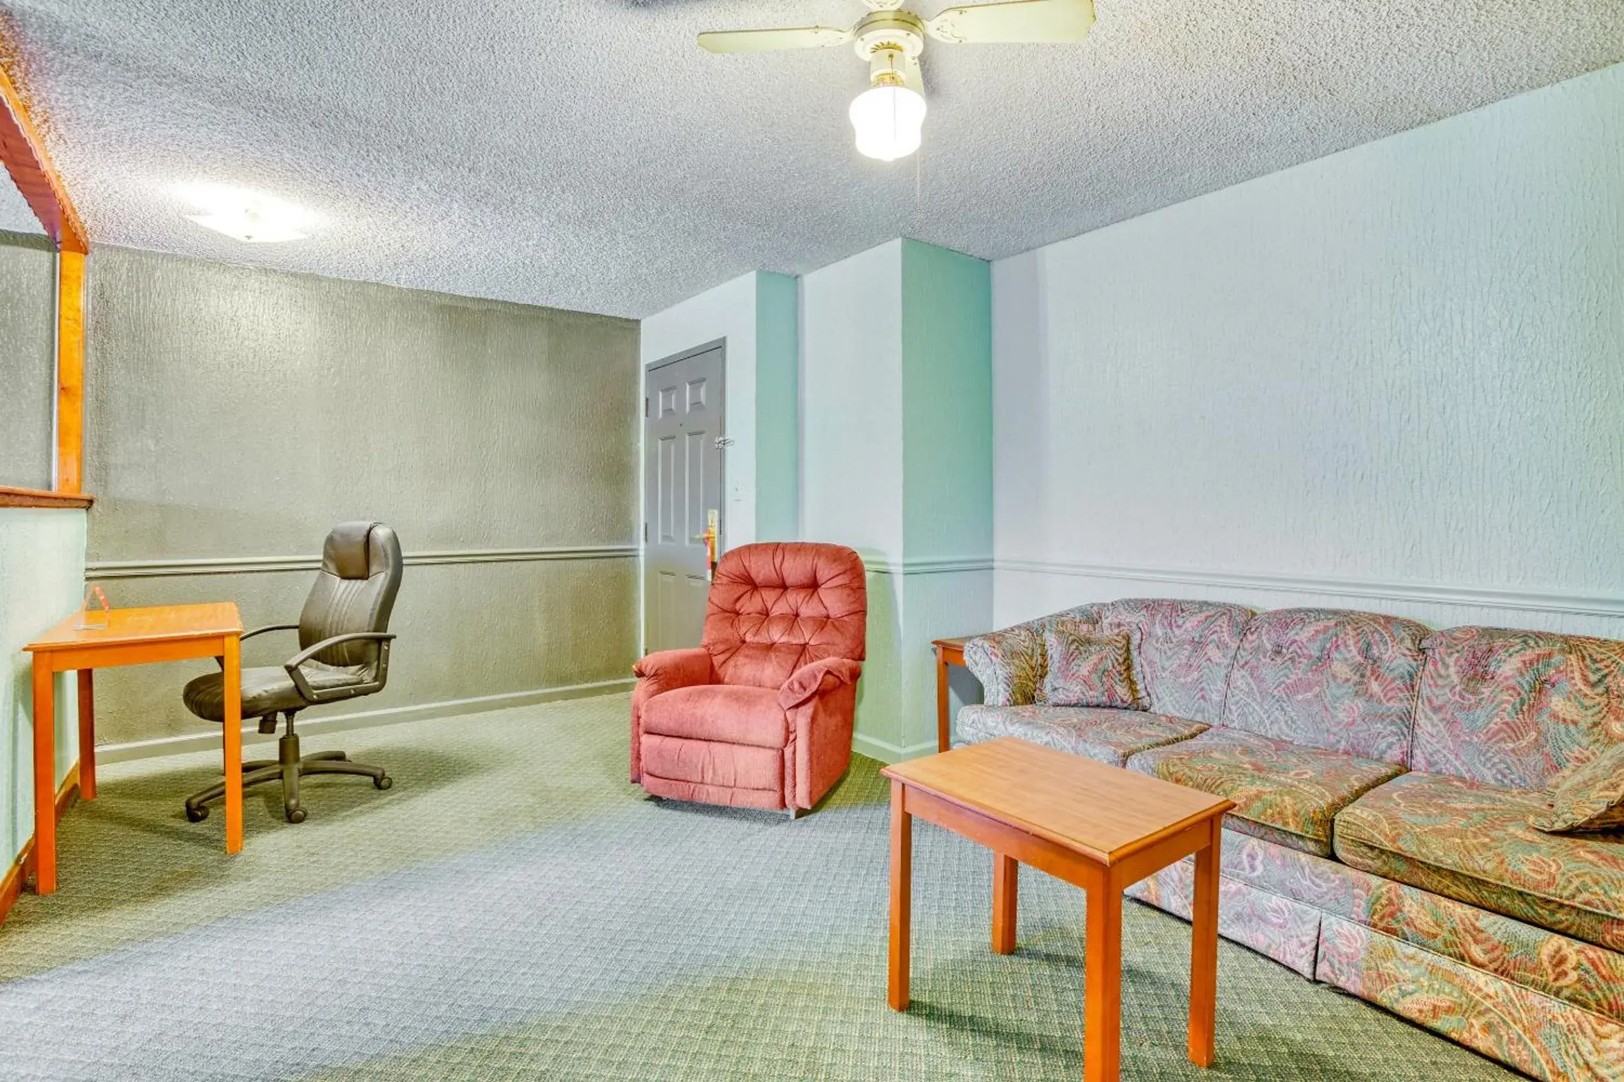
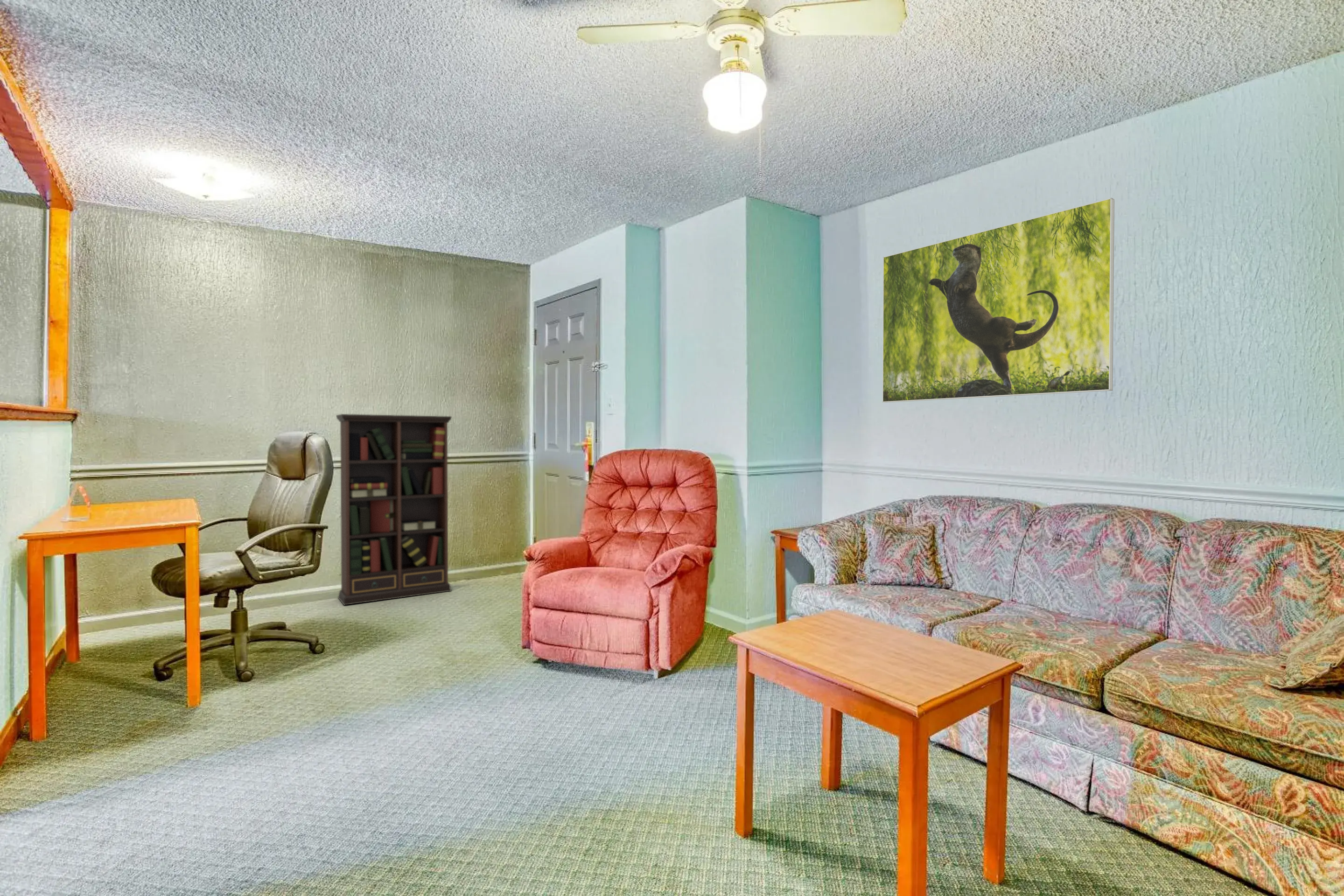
+ bookcase [336,413,452,606]
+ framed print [882,197,1115,403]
